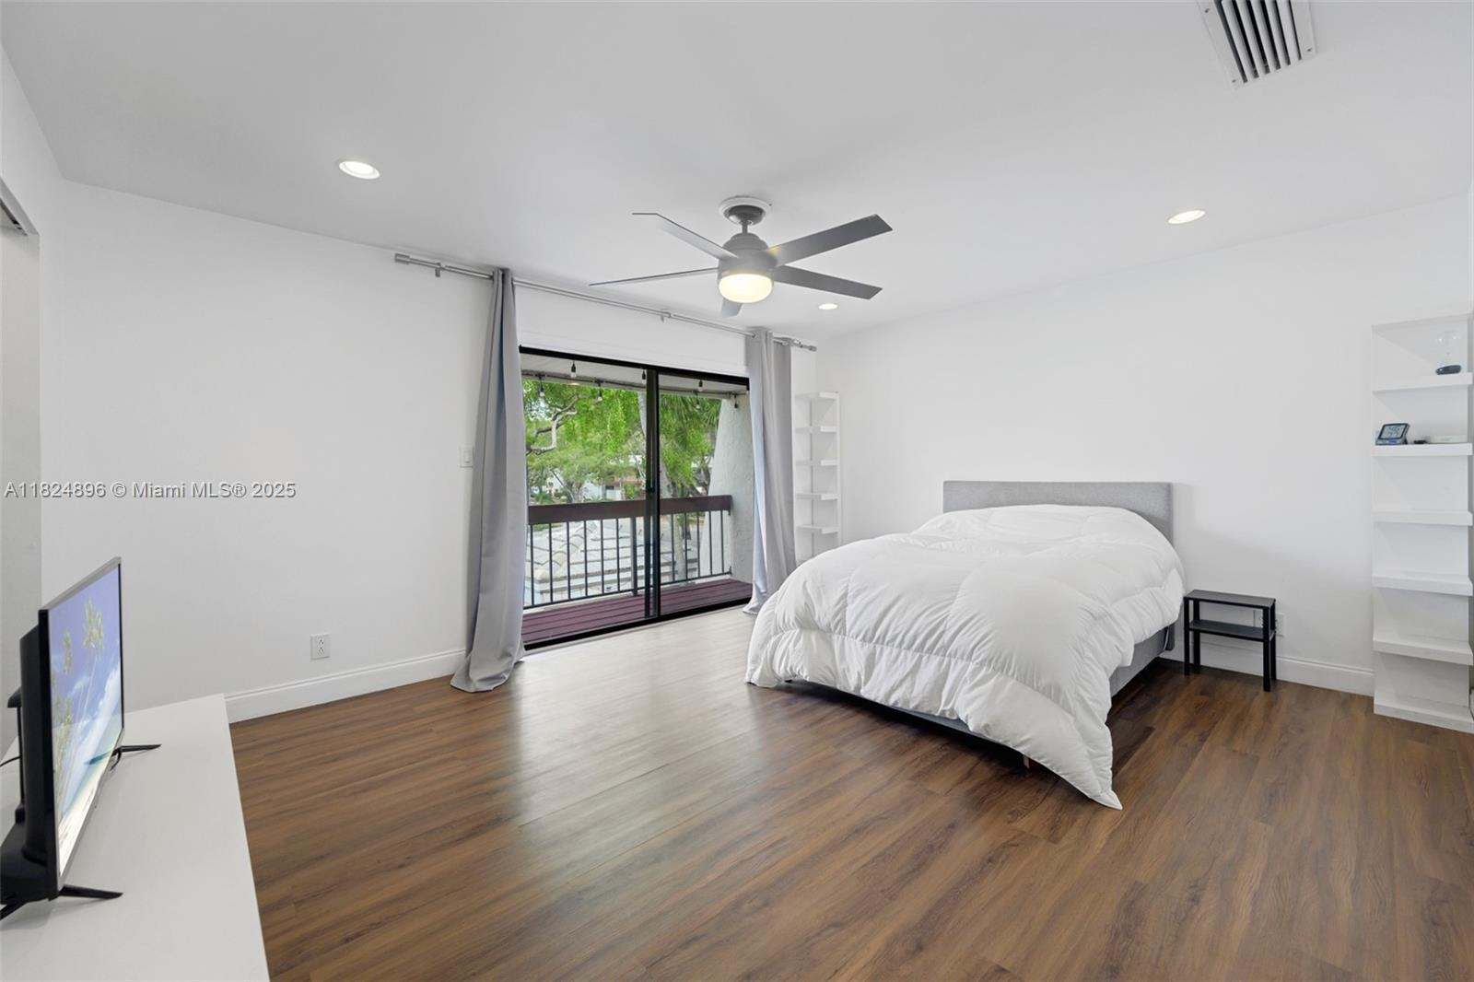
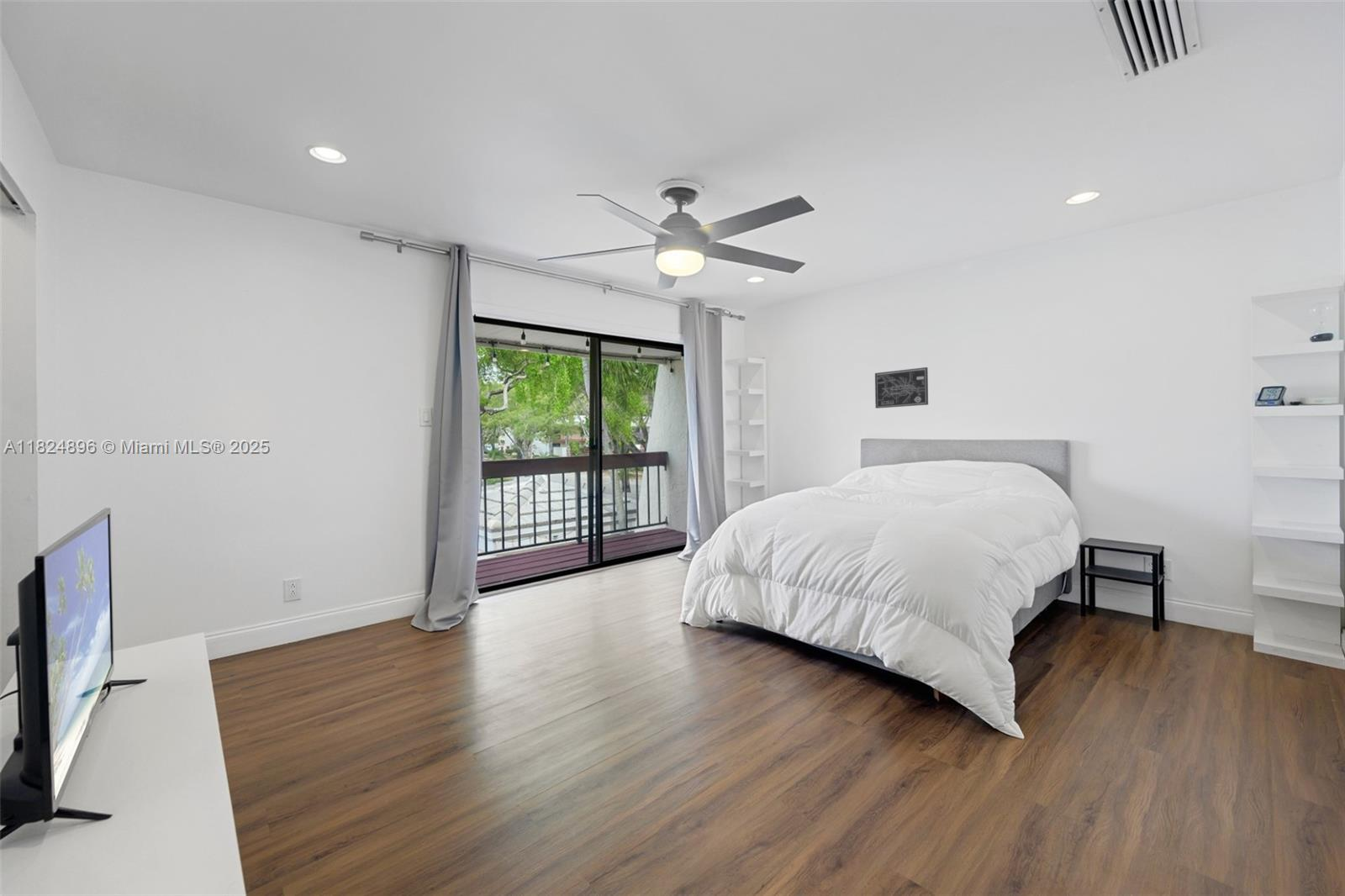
+ wall art [874,366,929,409]
